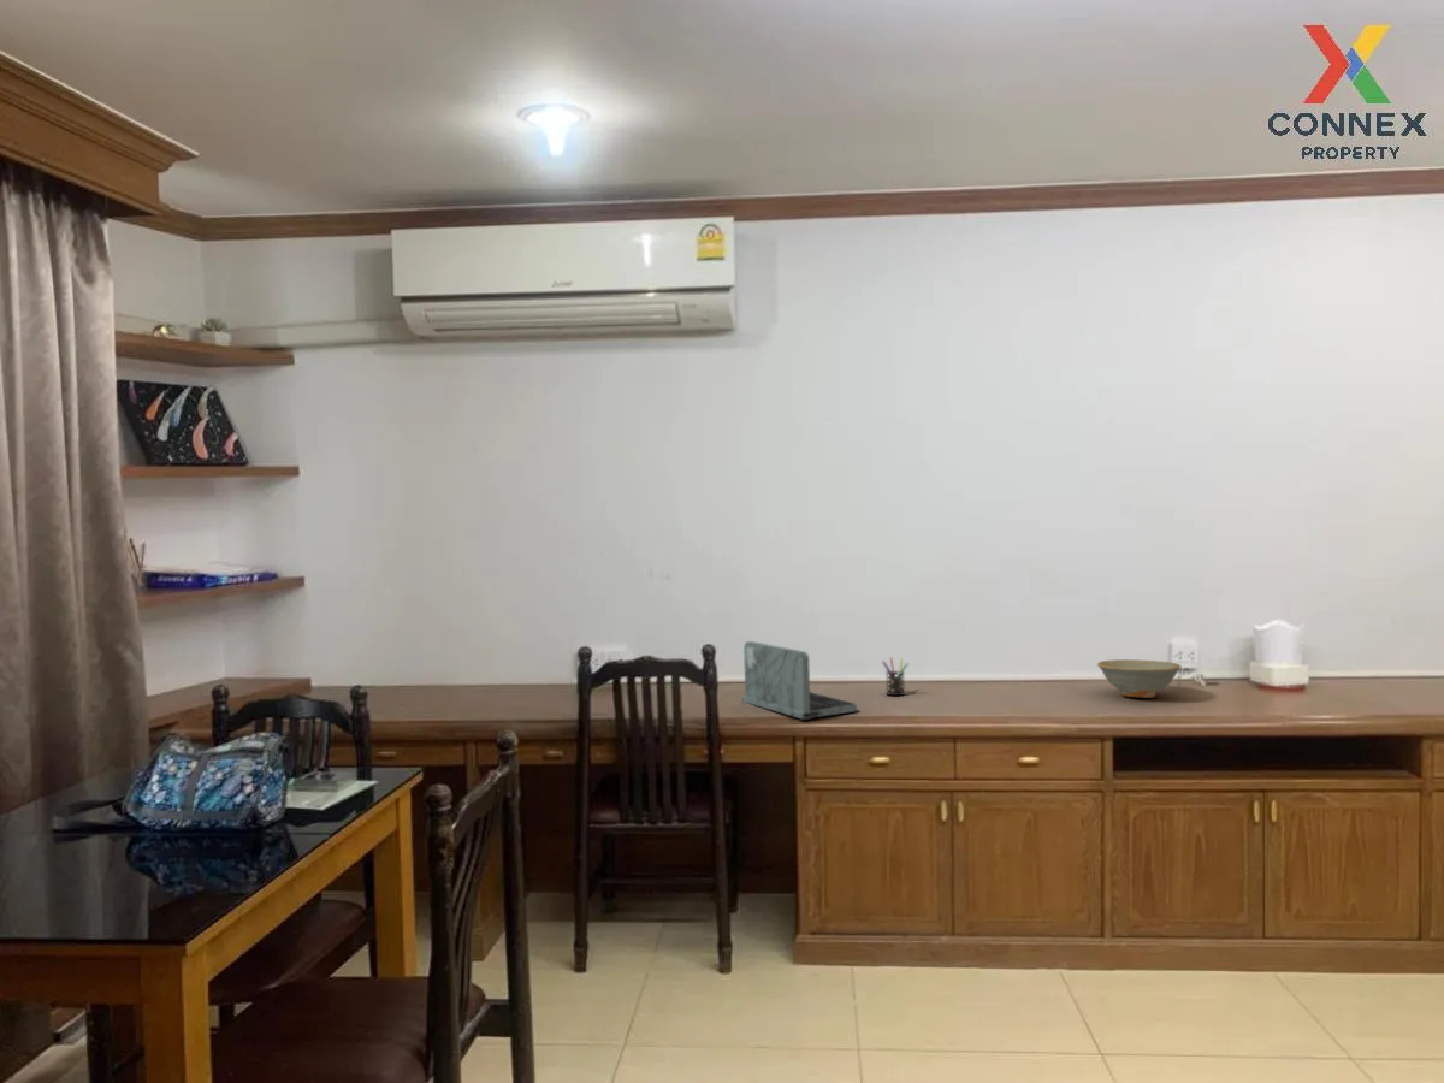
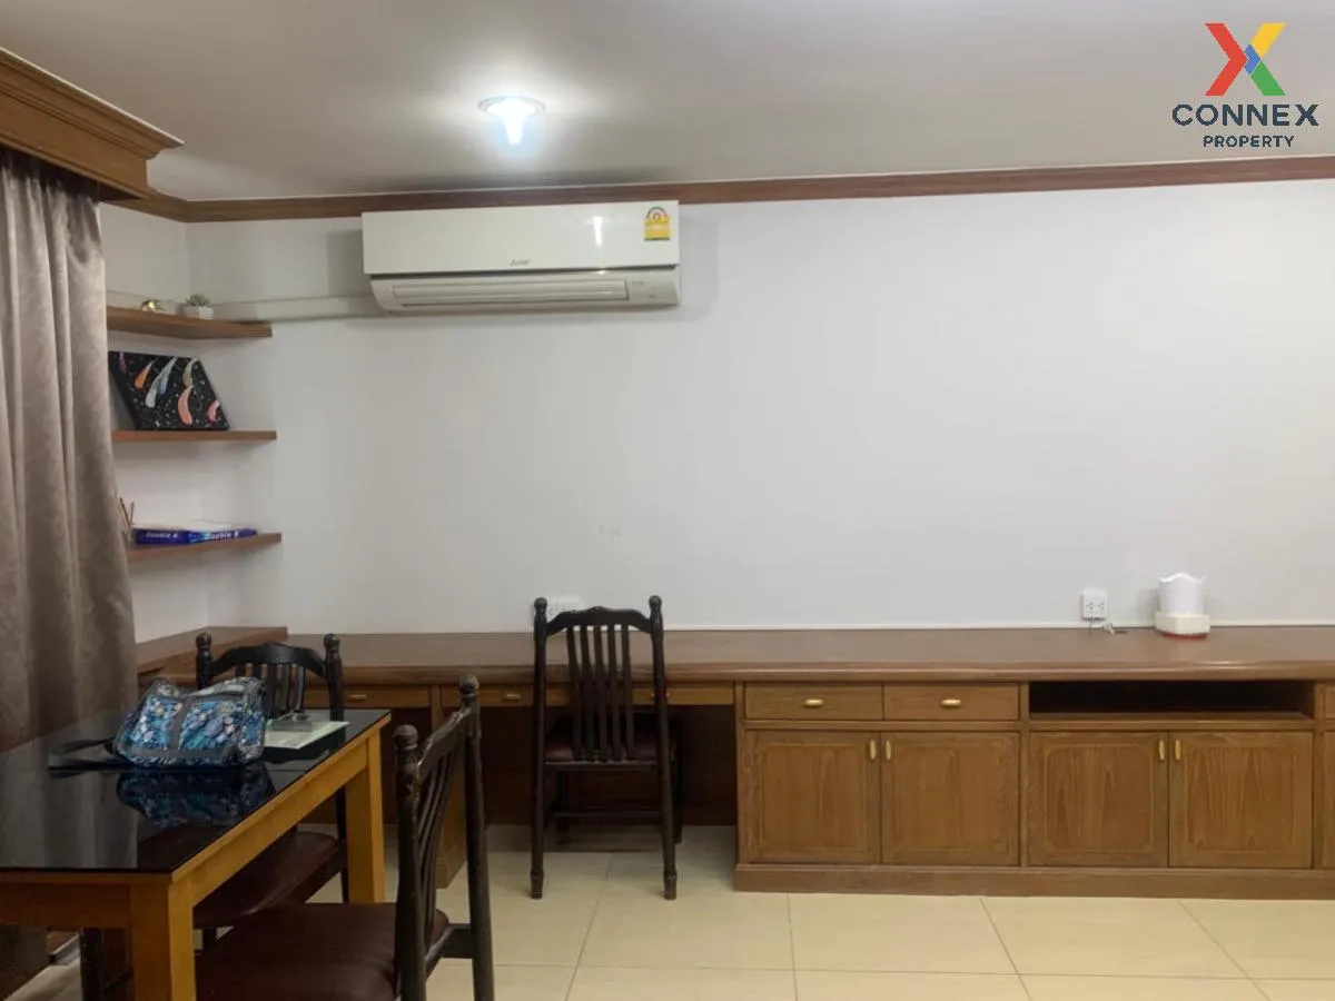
- dish [1096,658,1183,699]
- laptop [741,640,858,722]
- pen holder [881,657,910,697]
